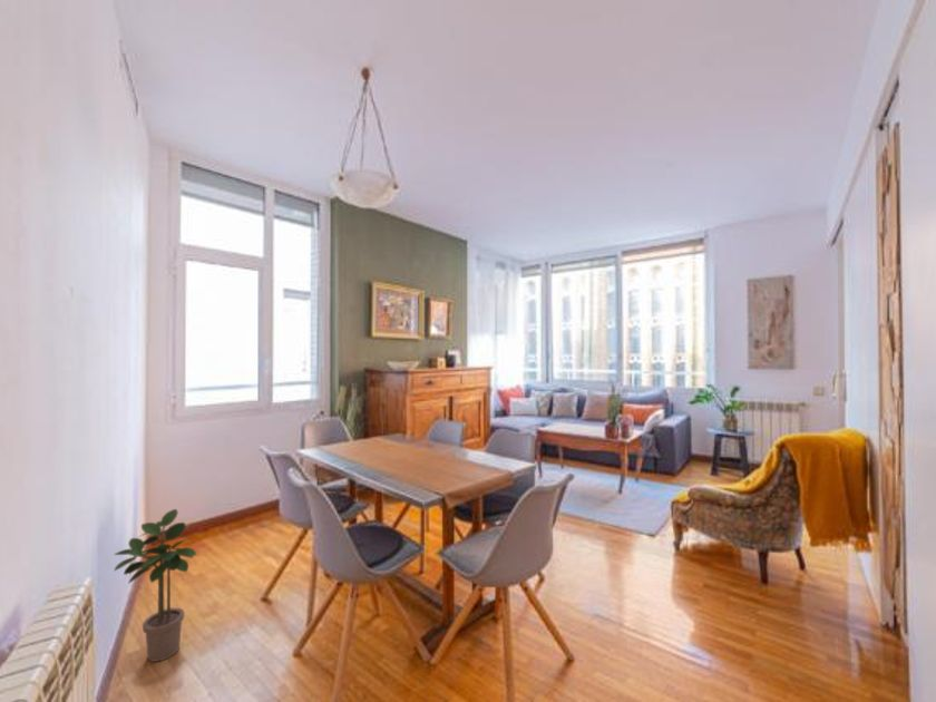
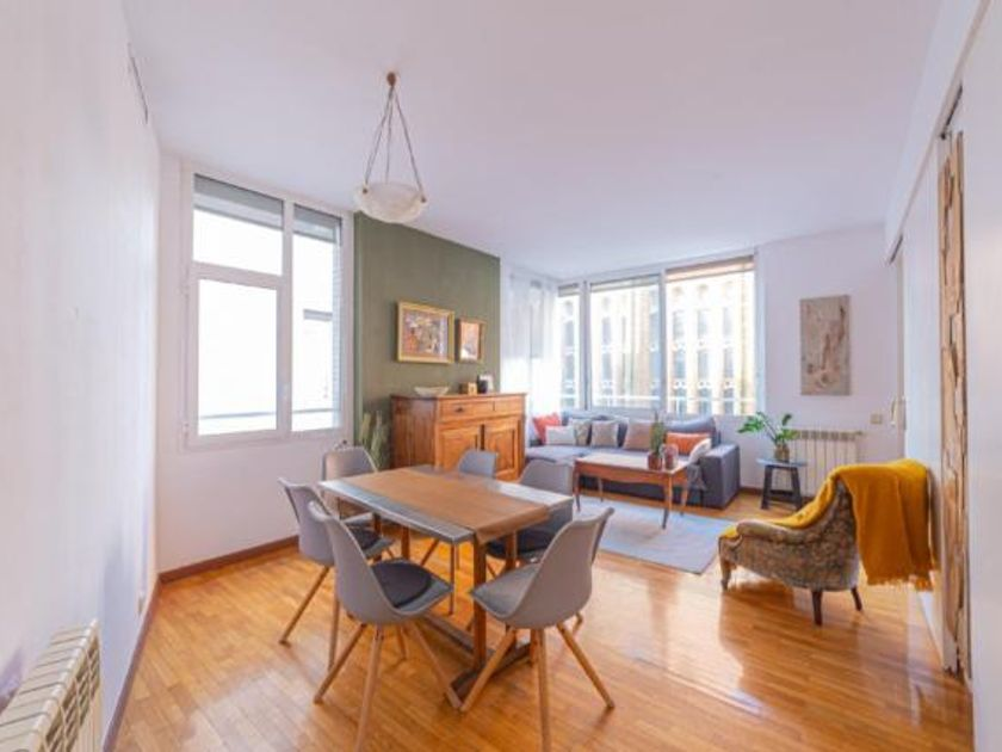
- potted plant [113,508,197,663]
